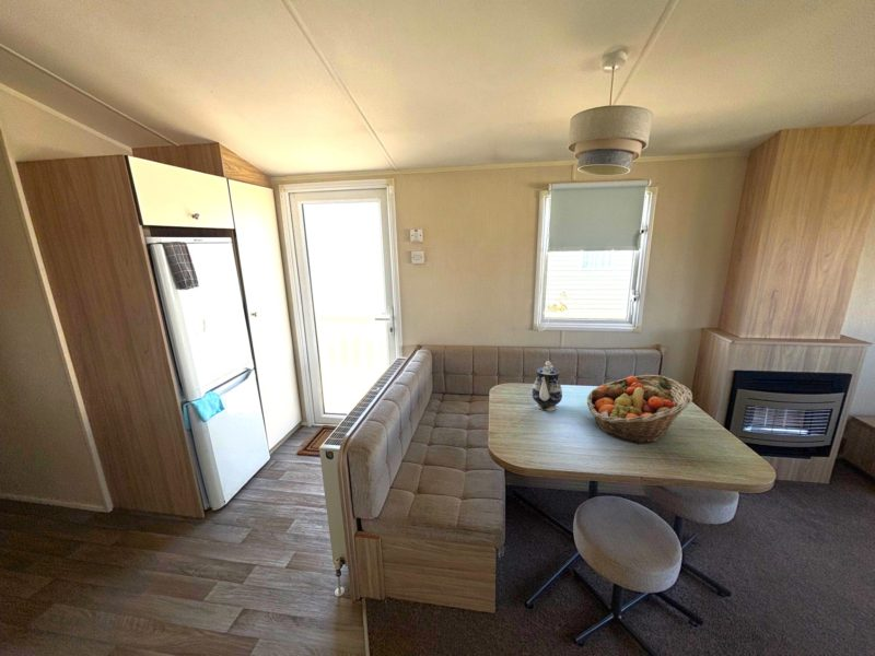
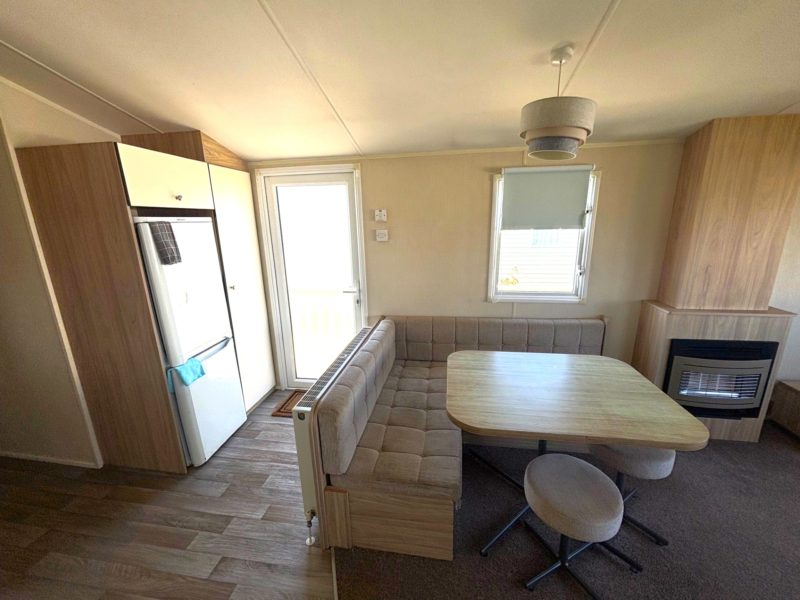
- fruit basket [586,374,693,445]
- teapot [530,360,563,412]
